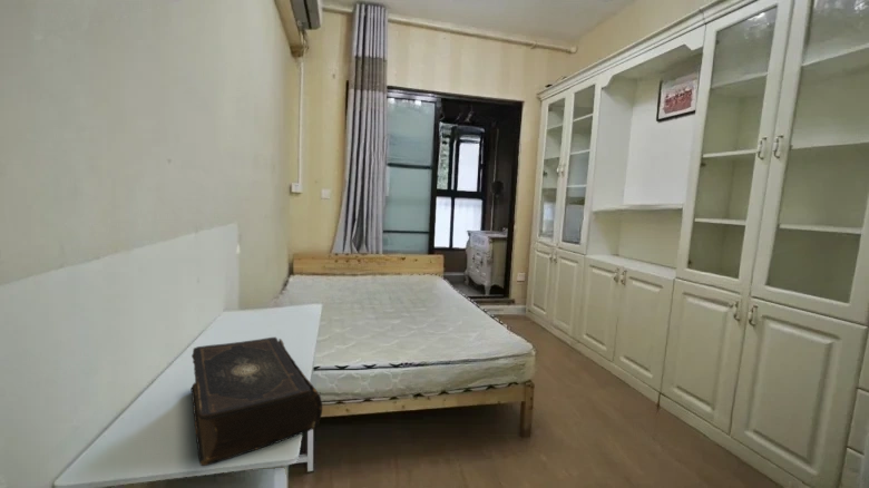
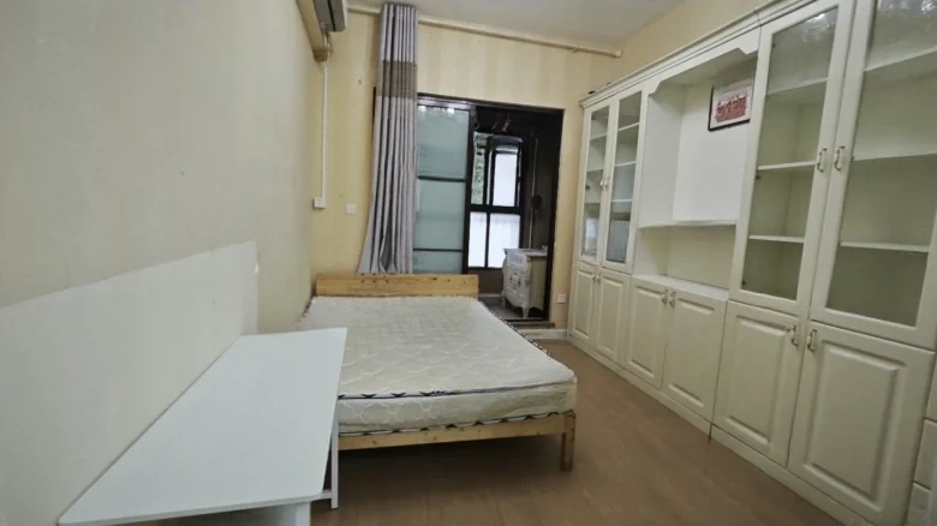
- book [189,336,323,467]
